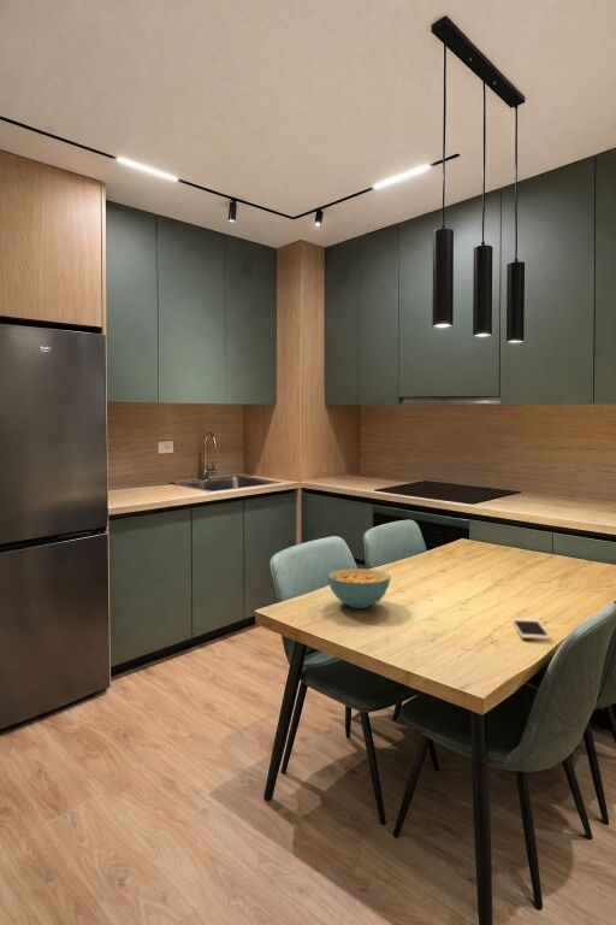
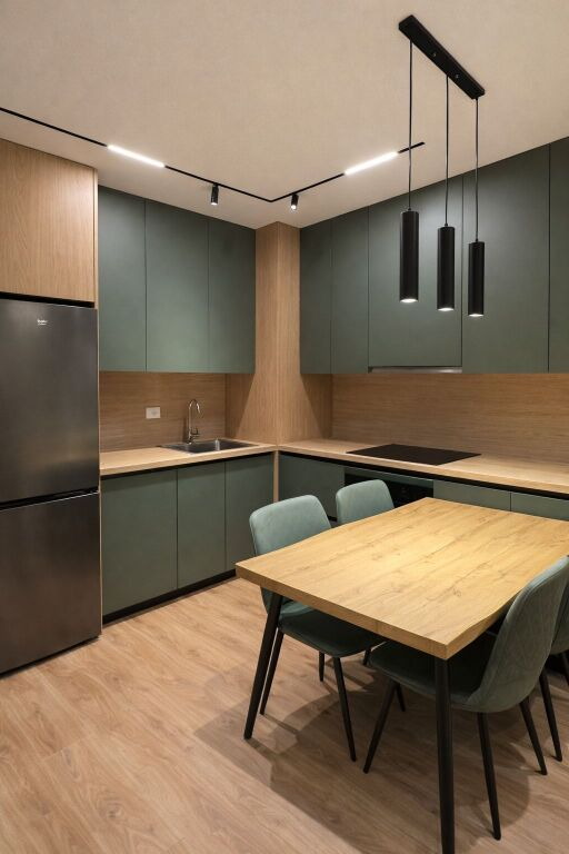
- cereal bowl [327,567,392,609]
- cell phone [510,618,552,641]
